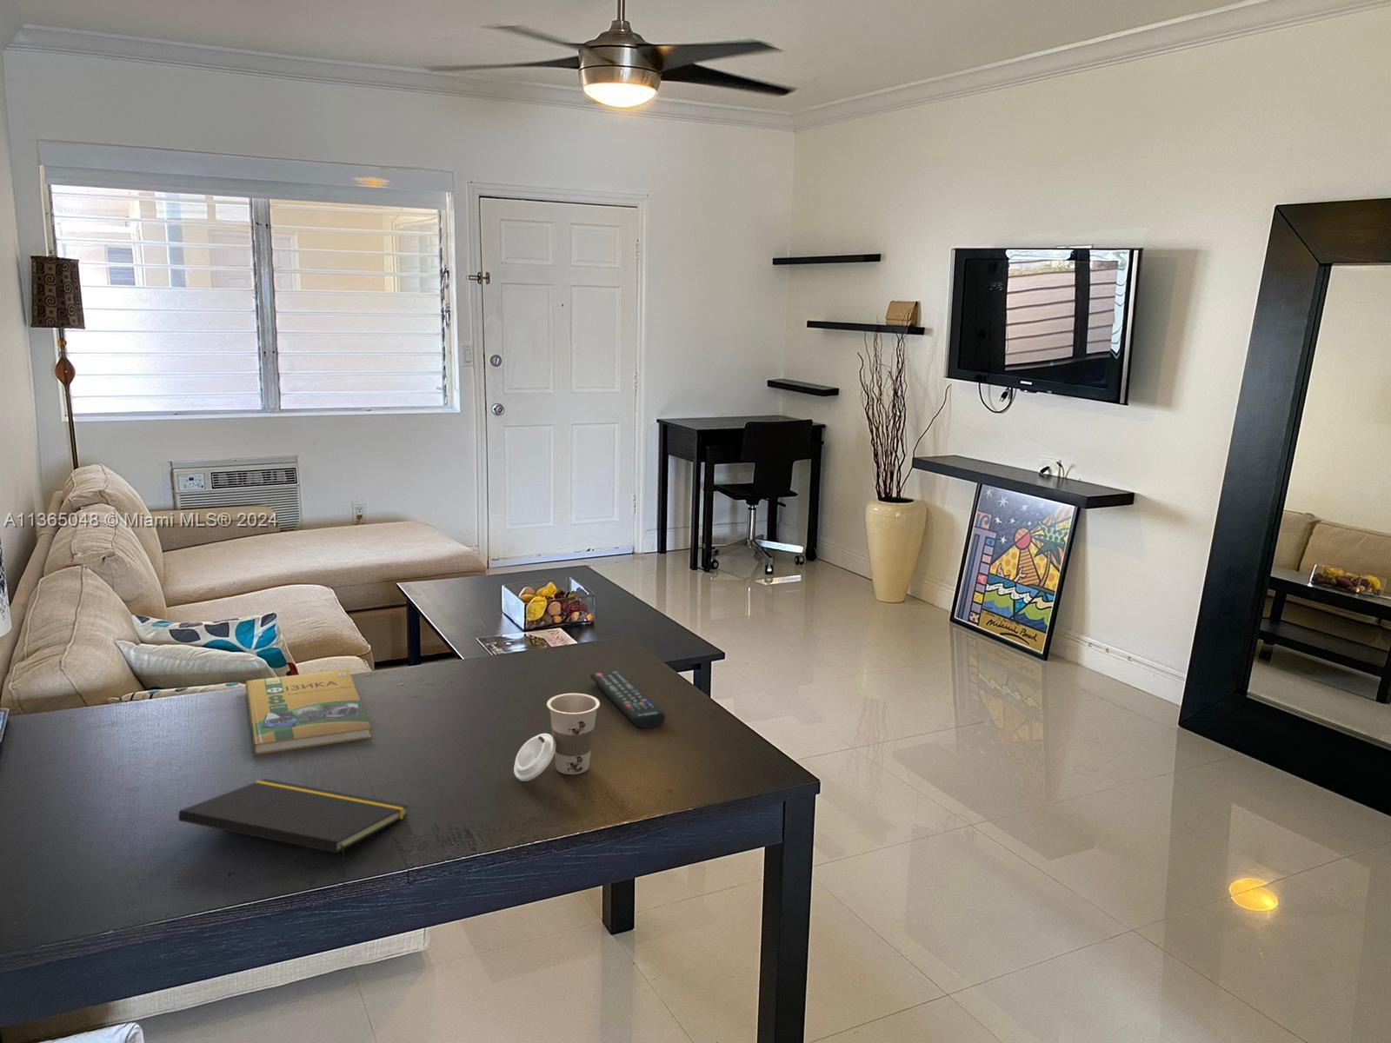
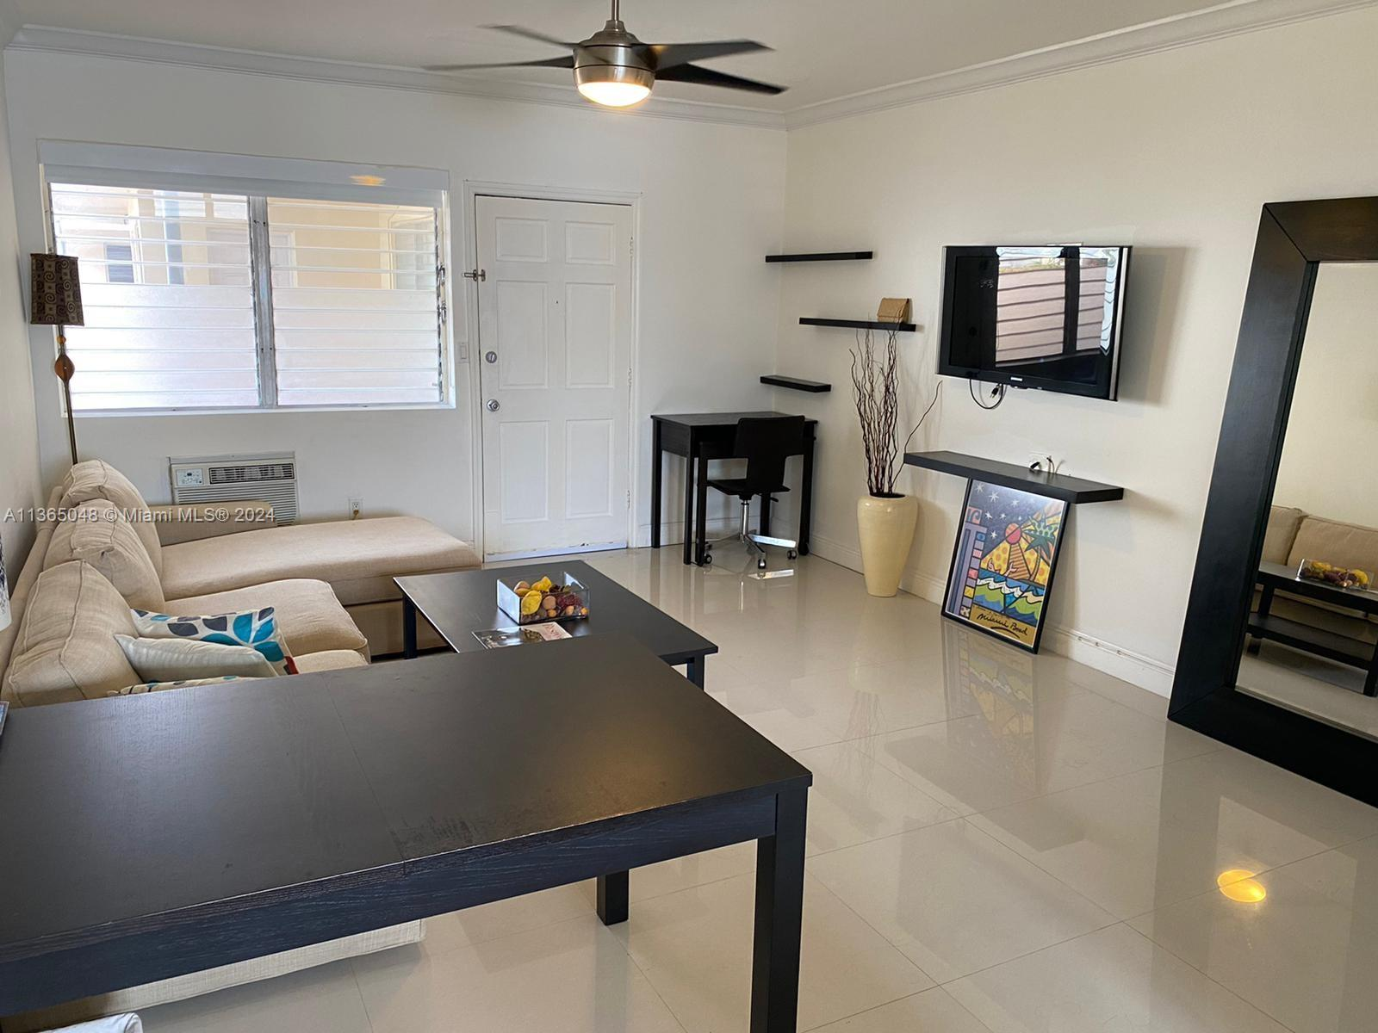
- notepad [177,778,410,878]
- cup [513,692,600,782]
- booklet [244,668,372,755]
- remote control [589,669,666,730]
